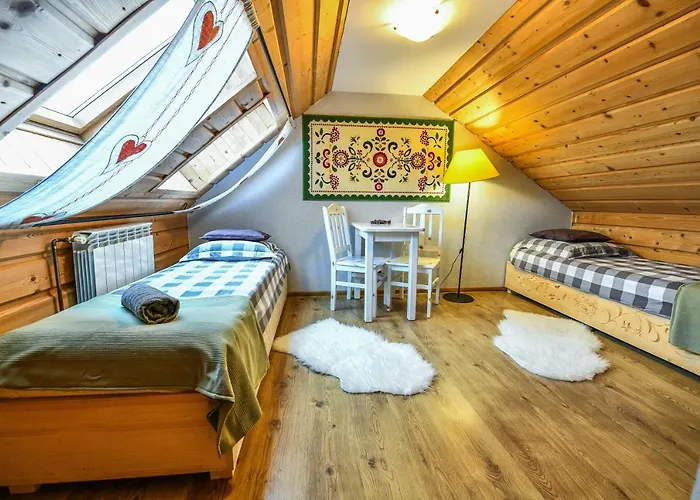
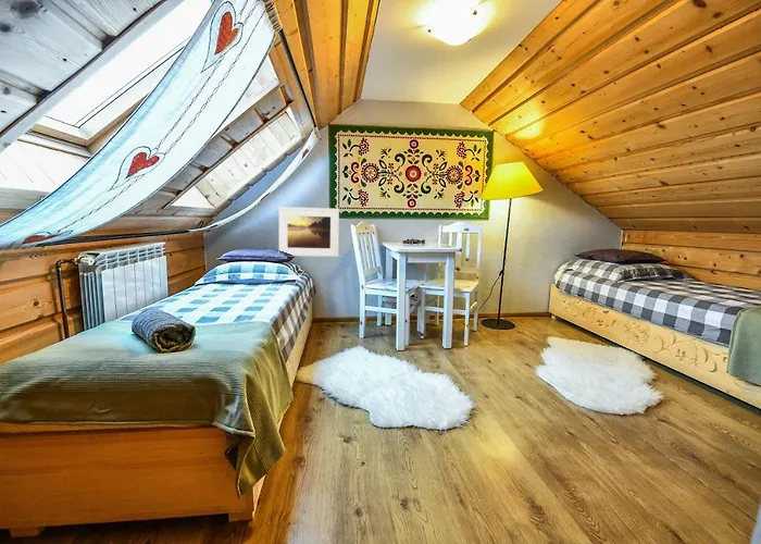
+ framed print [277,206,340,258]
